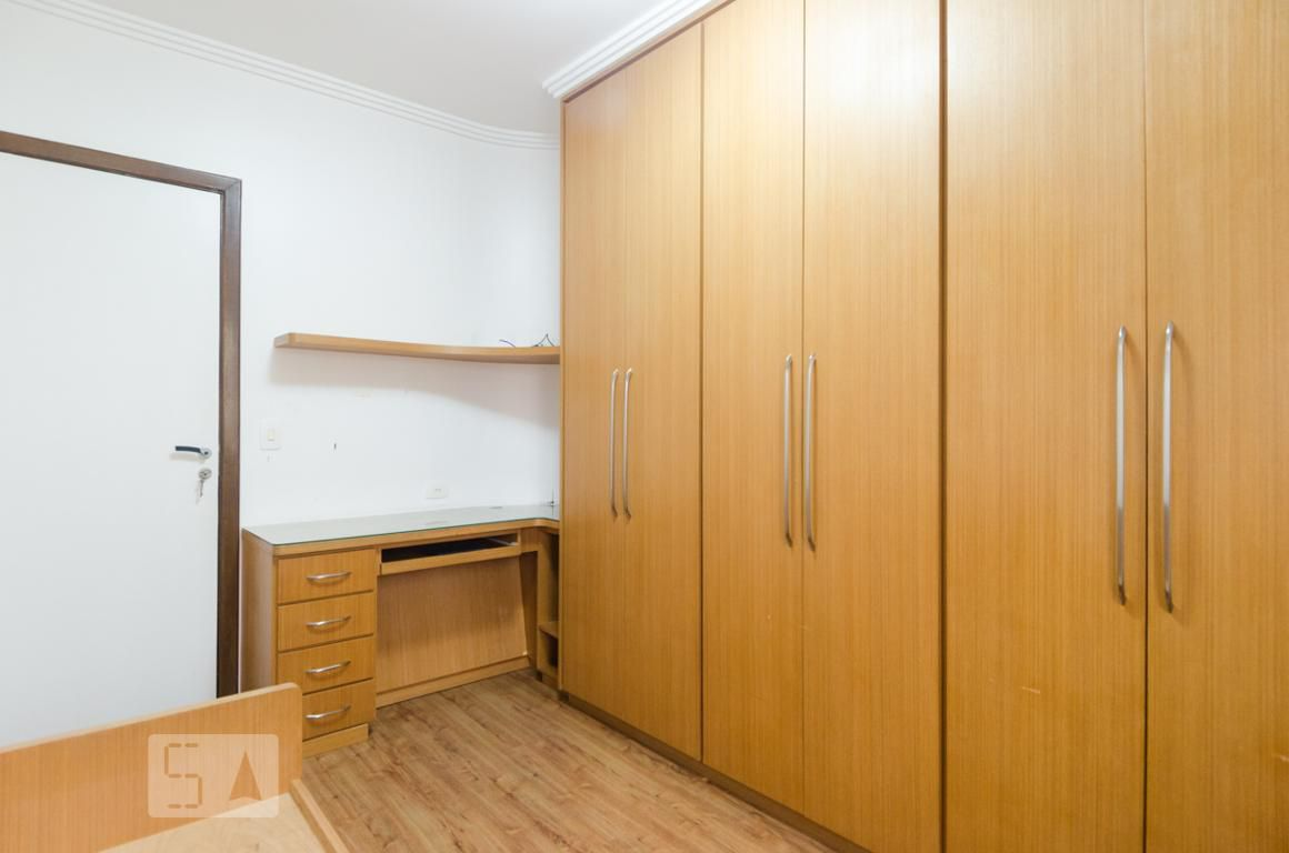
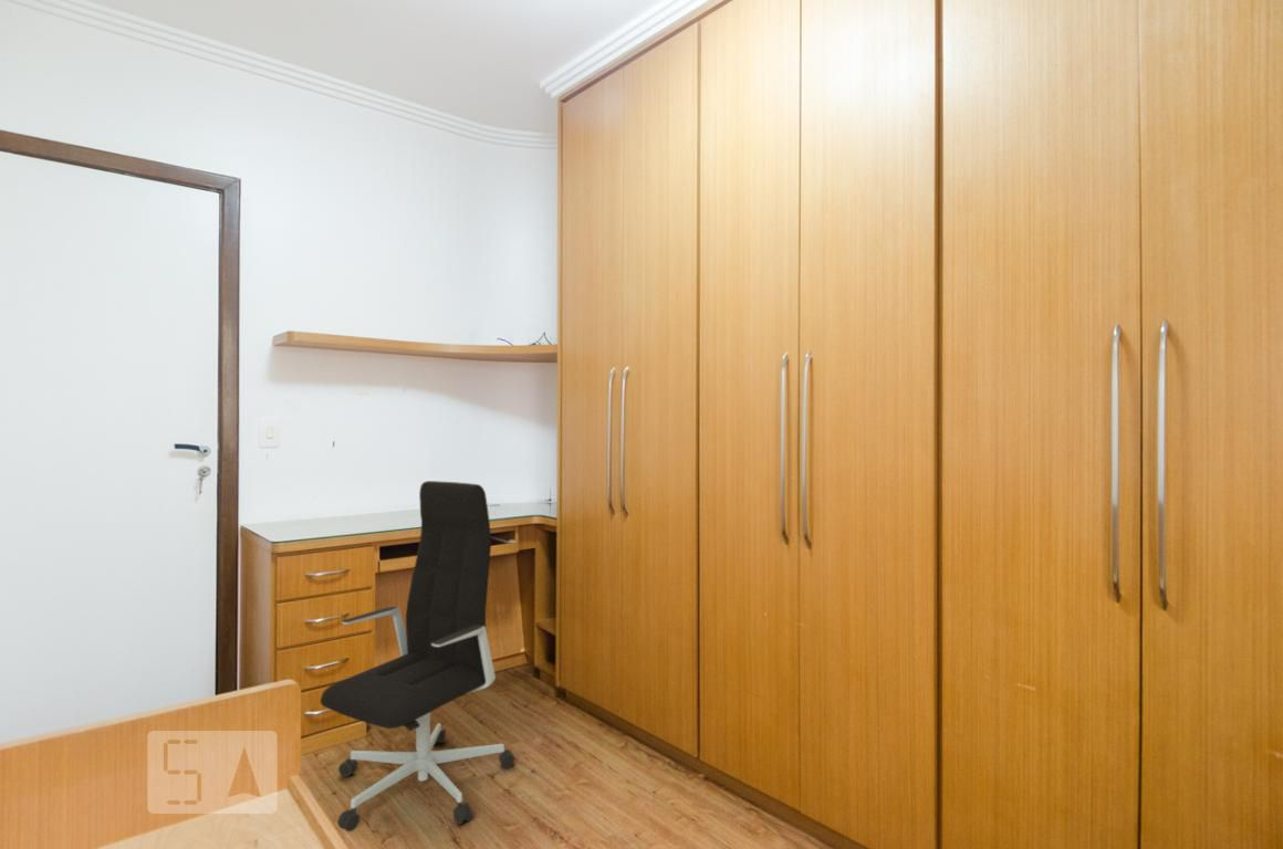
+ office chair [320,480,515,832]
